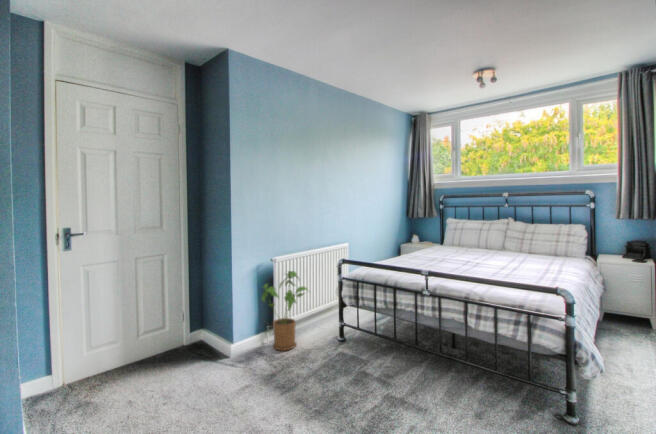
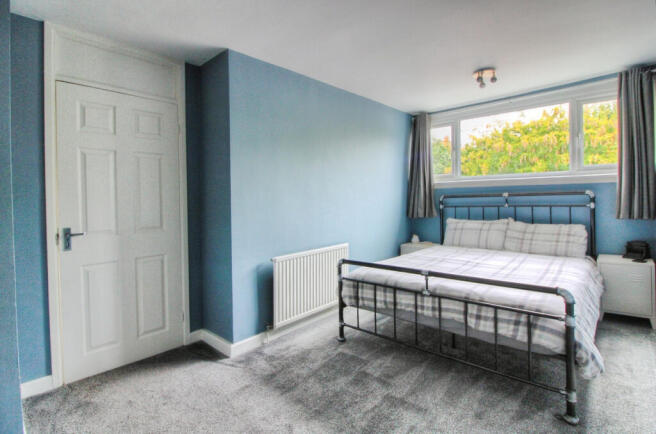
- house plant [261,270,311,352]
